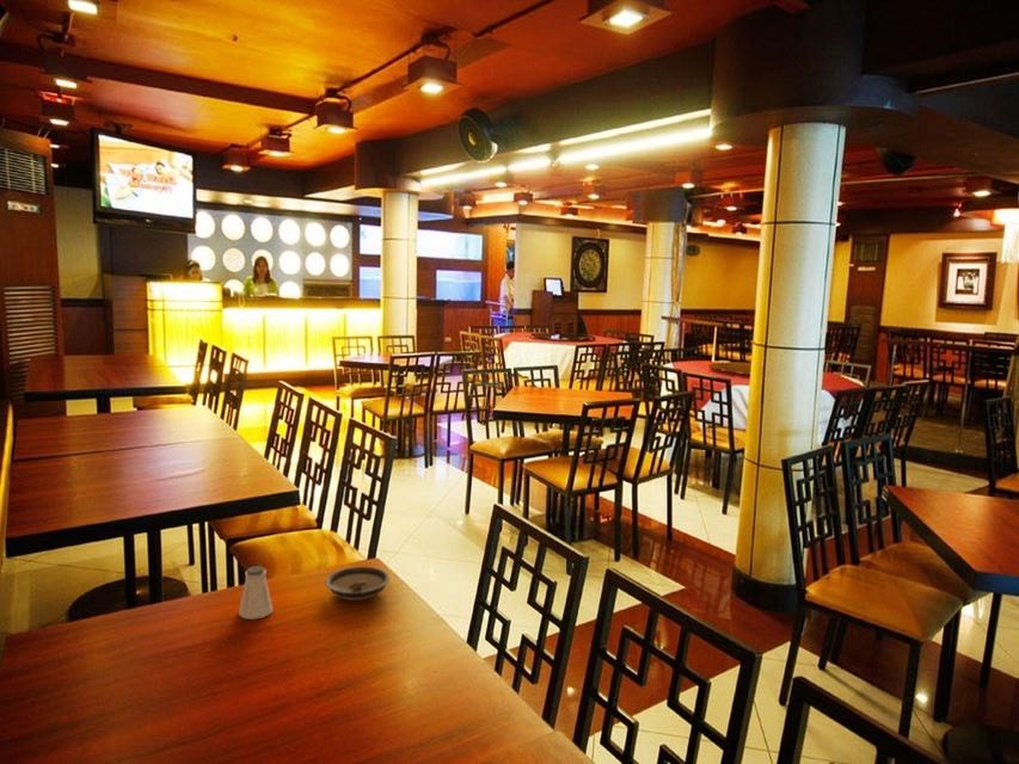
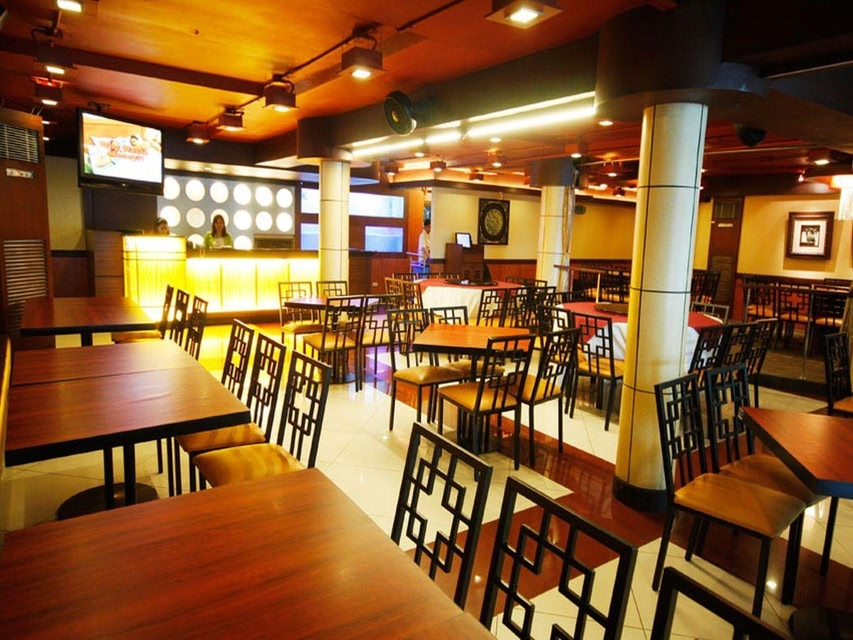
- saucer [325,566,391,602]
- saltshaker [238,565,275,621]
